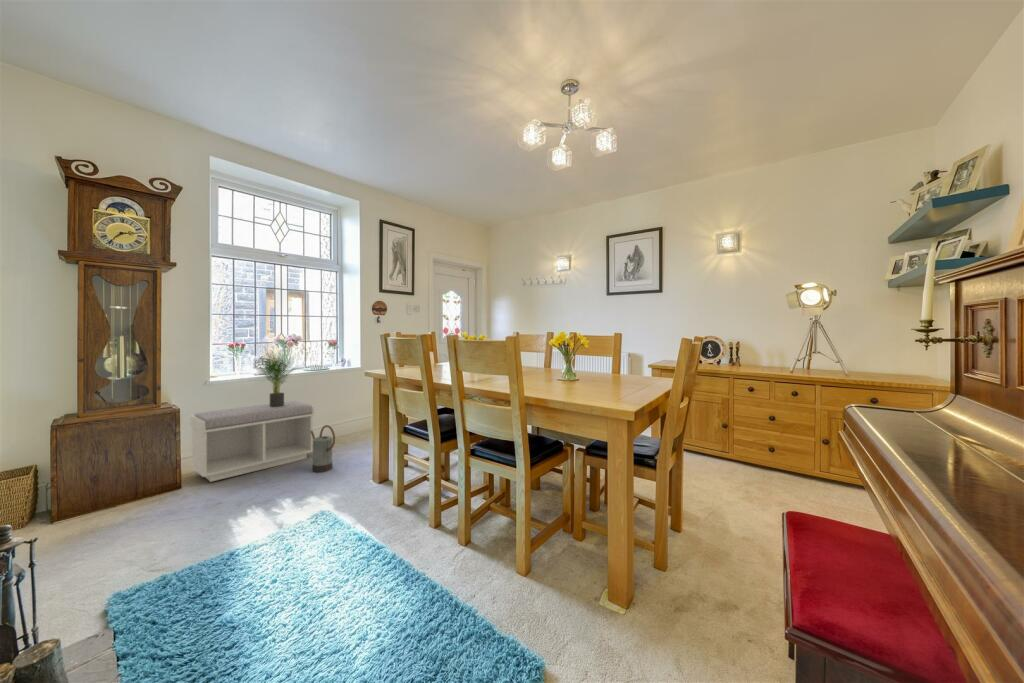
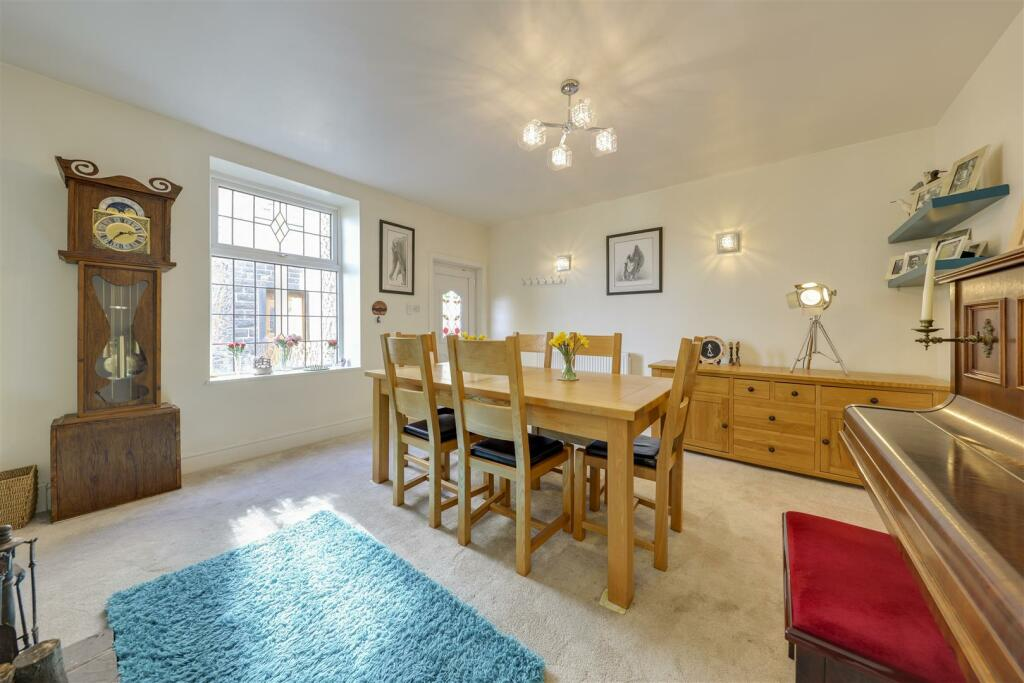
- potted plant [255,345,305,407]
- bench [189,400,315,483]
- watering can [311,424,336,473]
